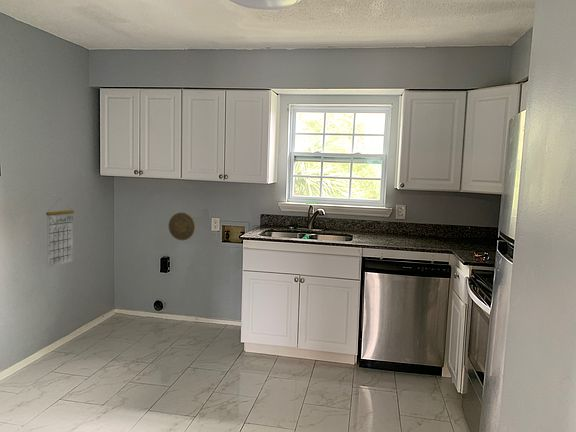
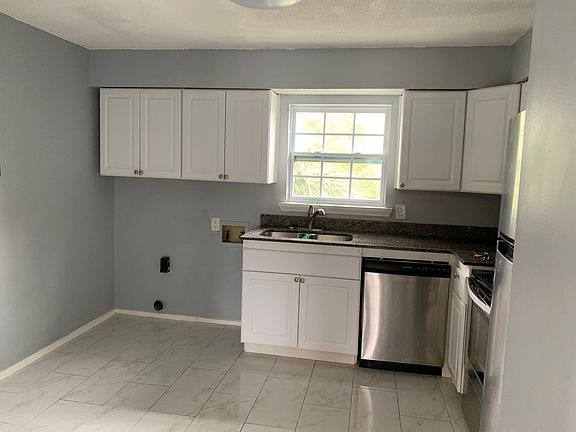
- decorative plate [168,212,196,241]
- calendar [45,197,75,269]
